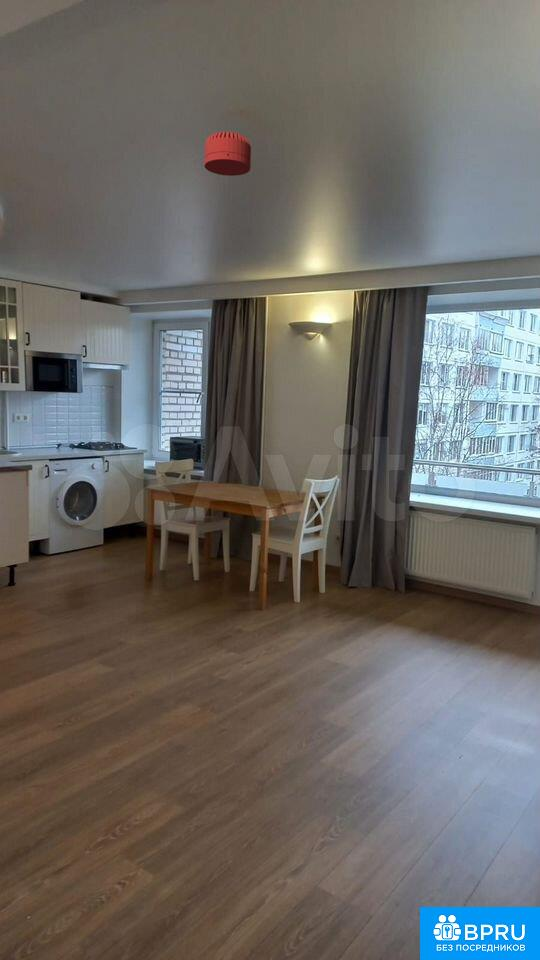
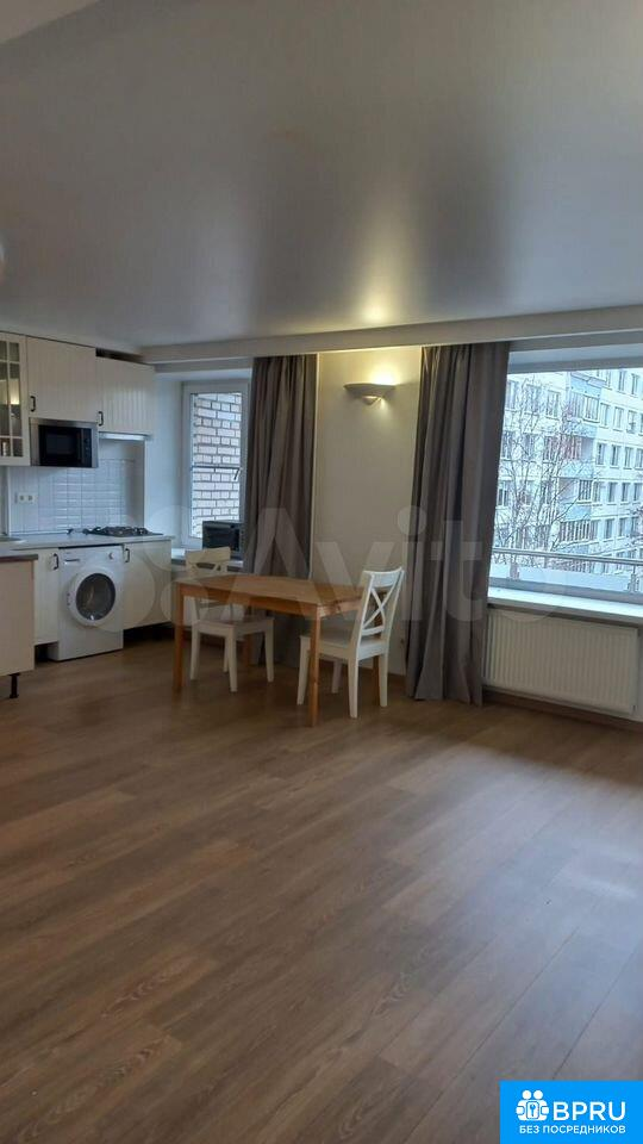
- smoke detector [203,131,252,177]
